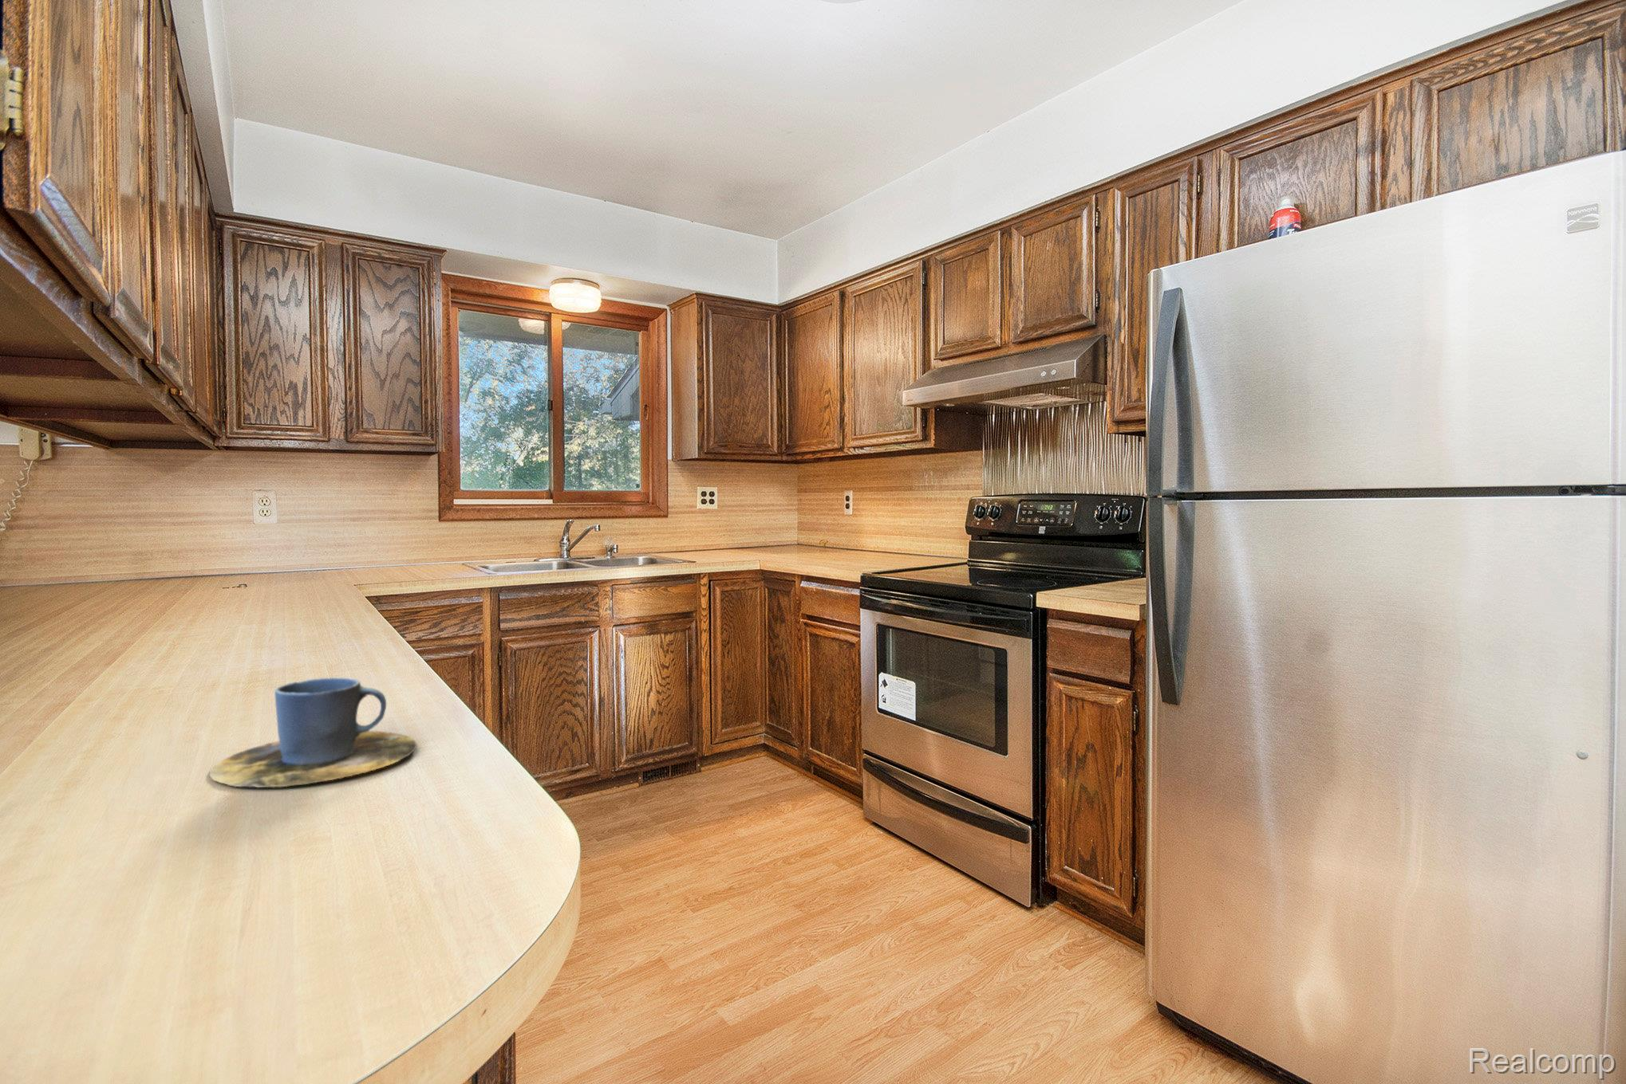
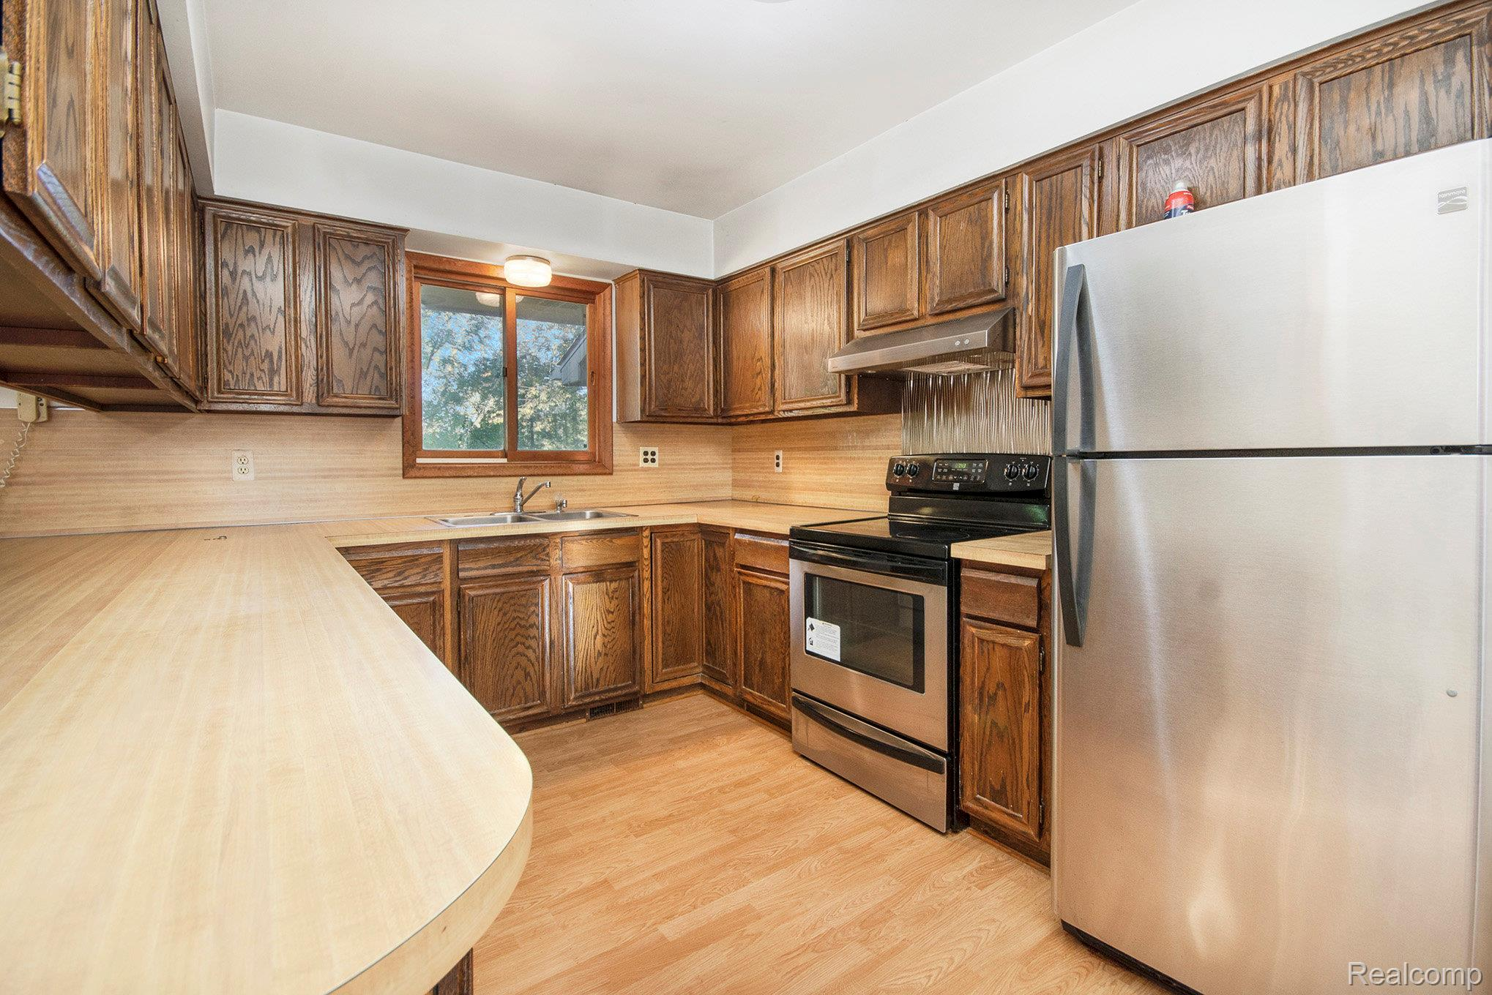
- cup [209,676,418,789]
